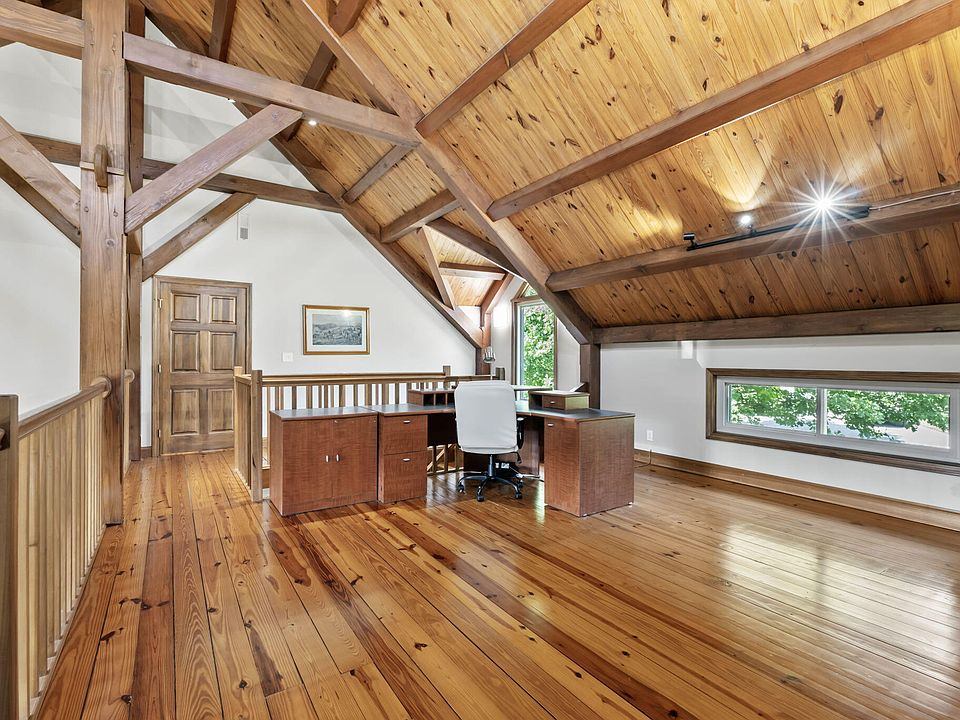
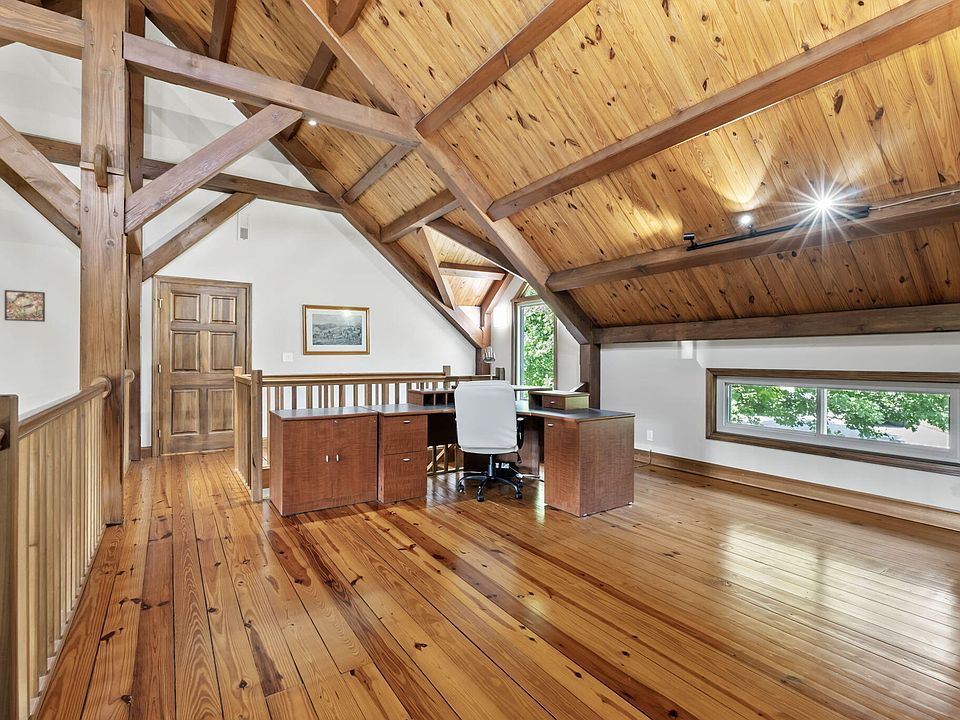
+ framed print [4,289,46,323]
